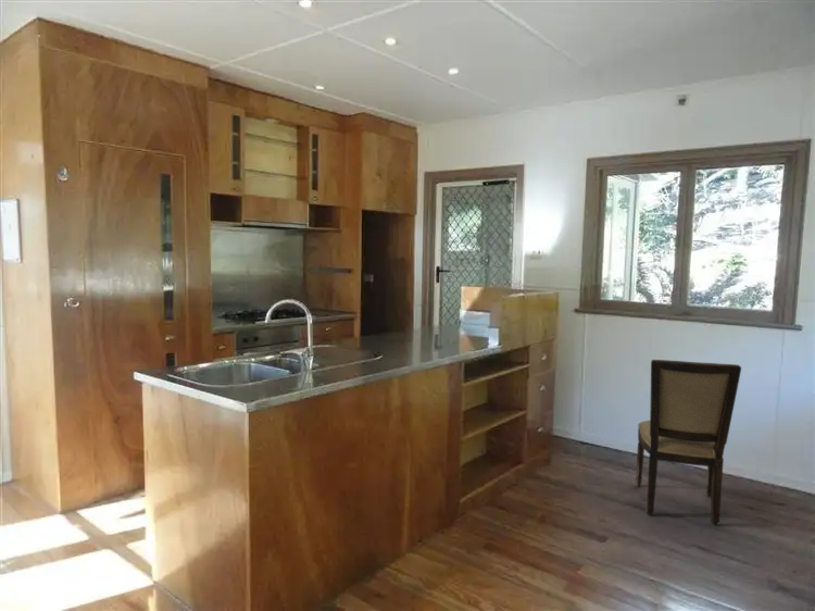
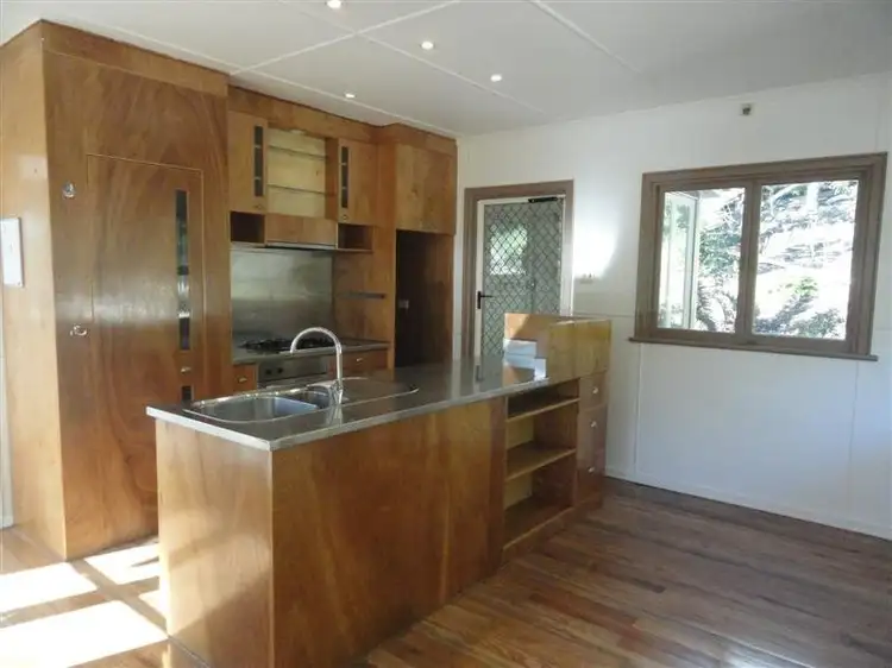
- dining chair [635,359,742,526]
